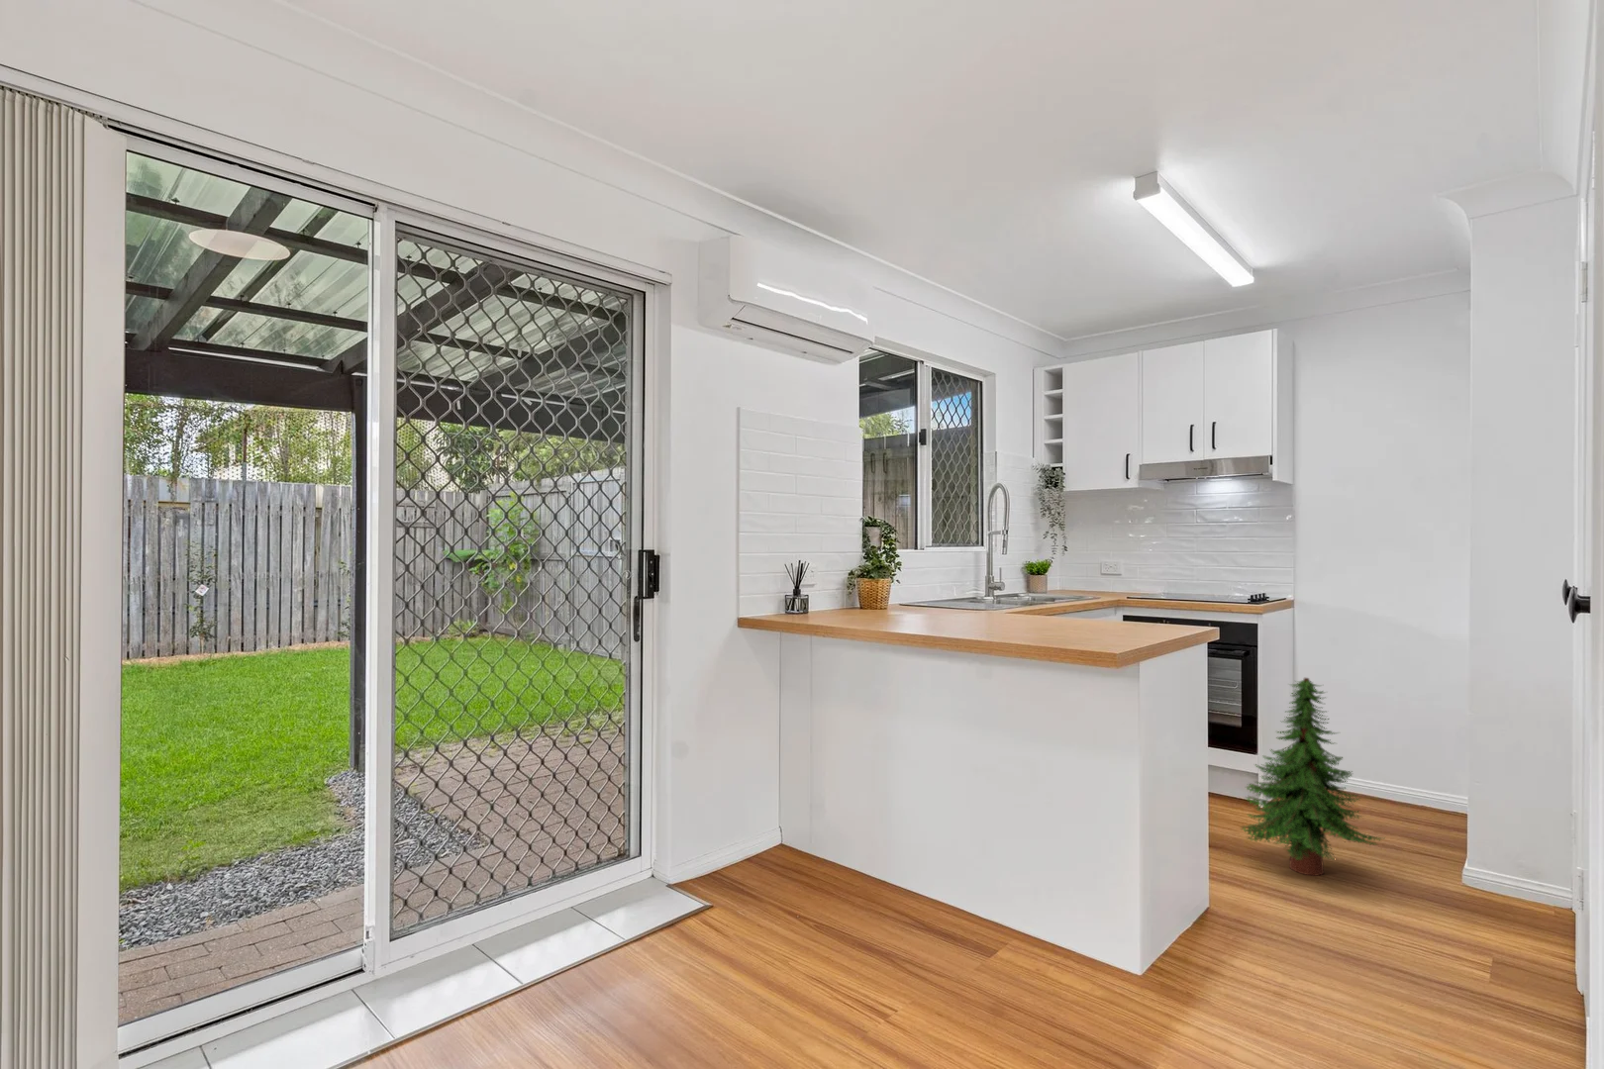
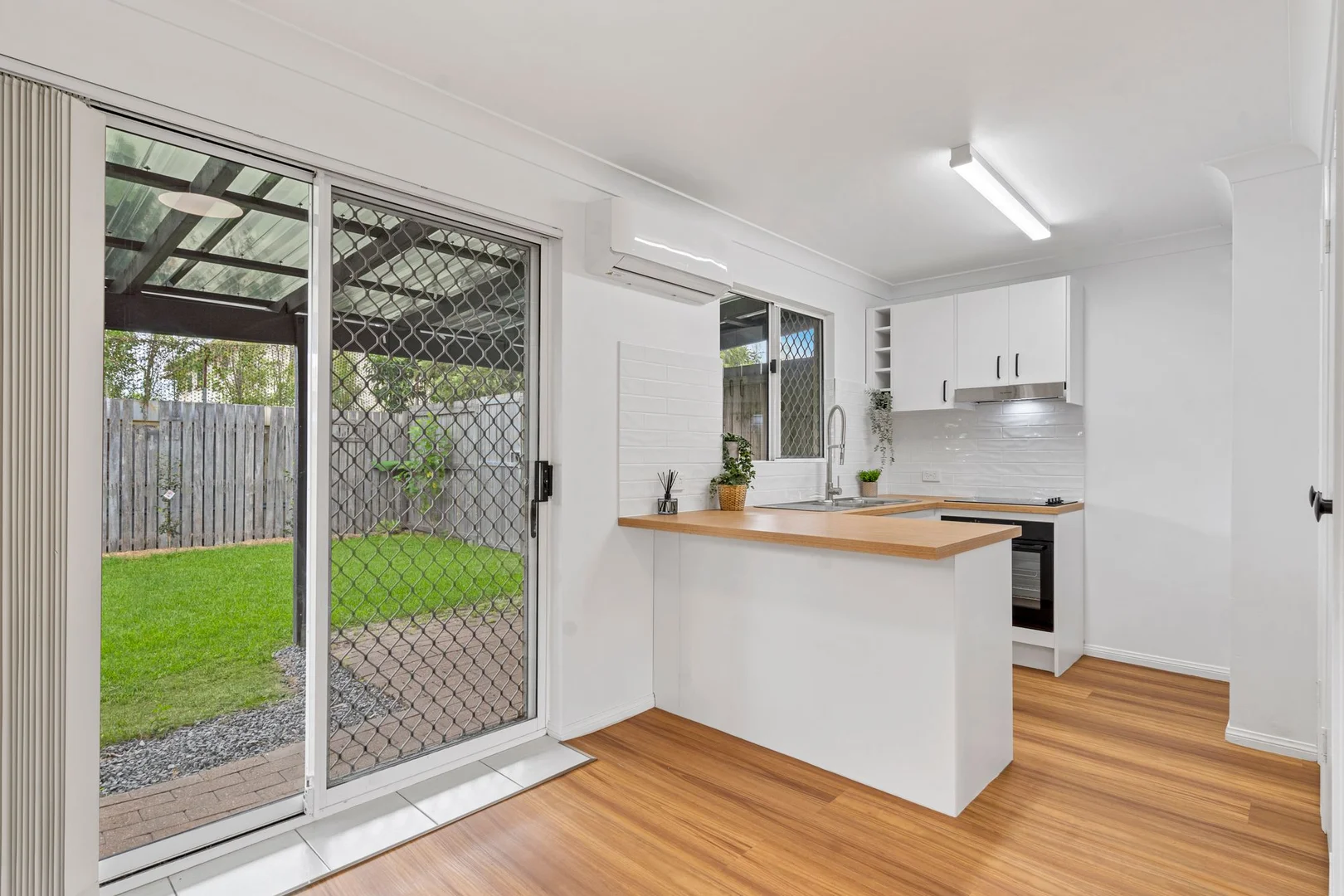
- tree [1240,676,1386,877]
